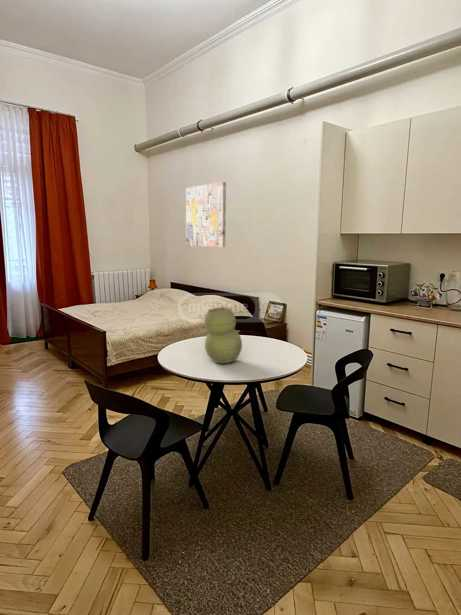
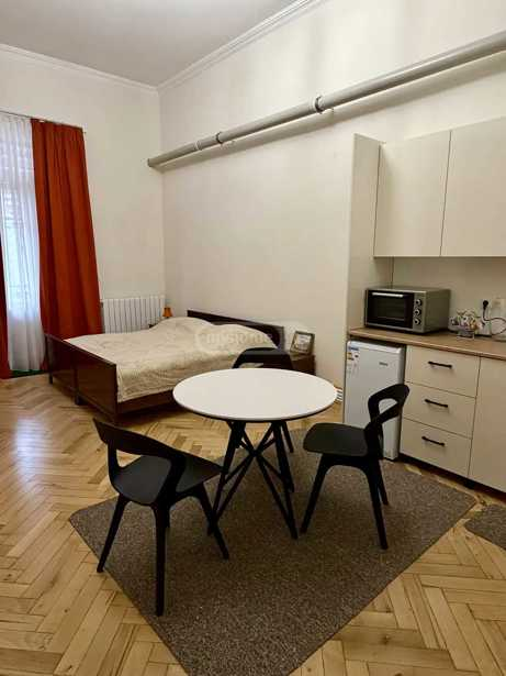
- wall art [185,181,227,248]
- vase [203,306,243,364]
